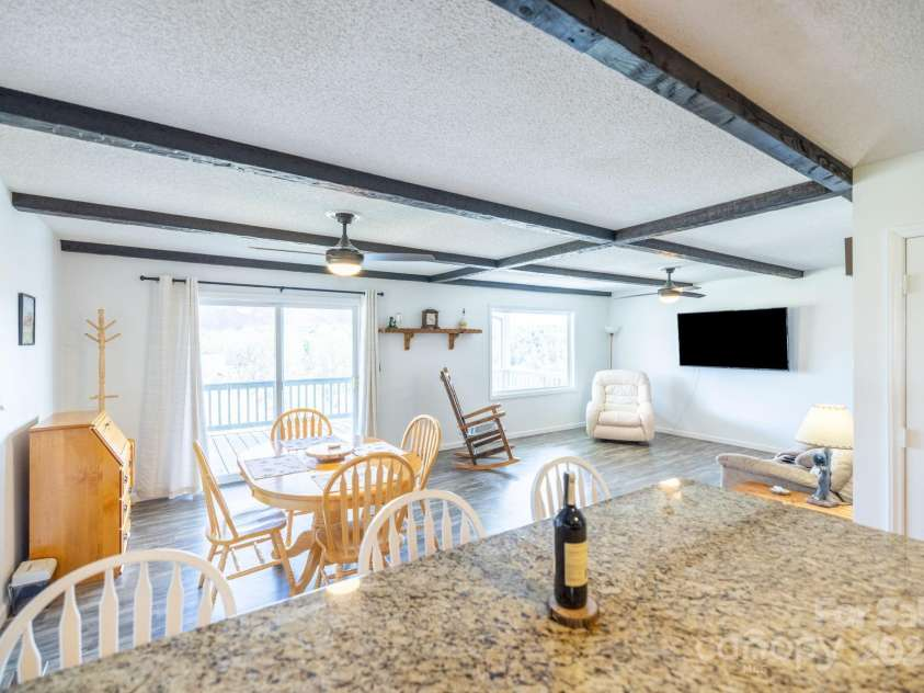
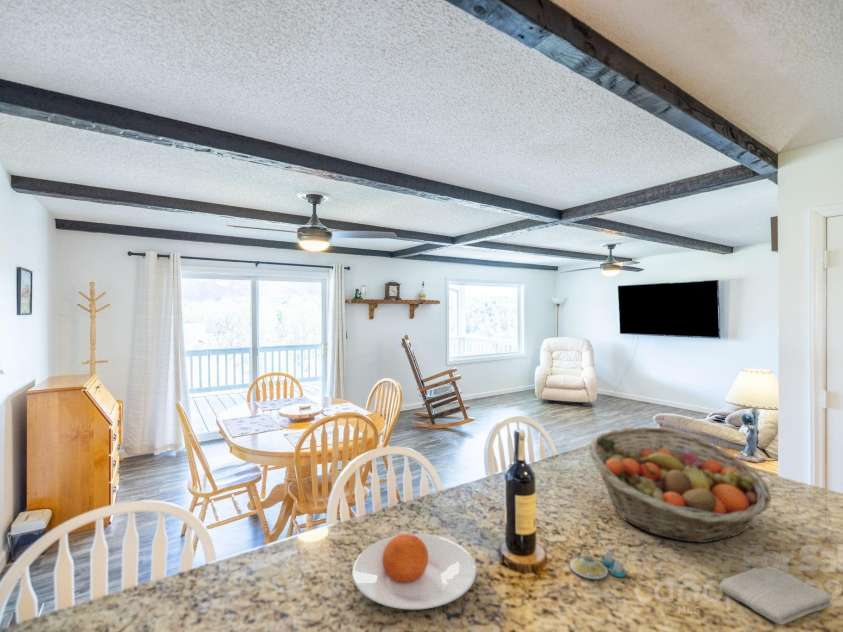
+ washcloth [718,566,833,626]
+ fruit basket [587,426,772,544]
+ salt and pepper shaker set [569,548,627,580]
+ plate [351,533,477,610]
